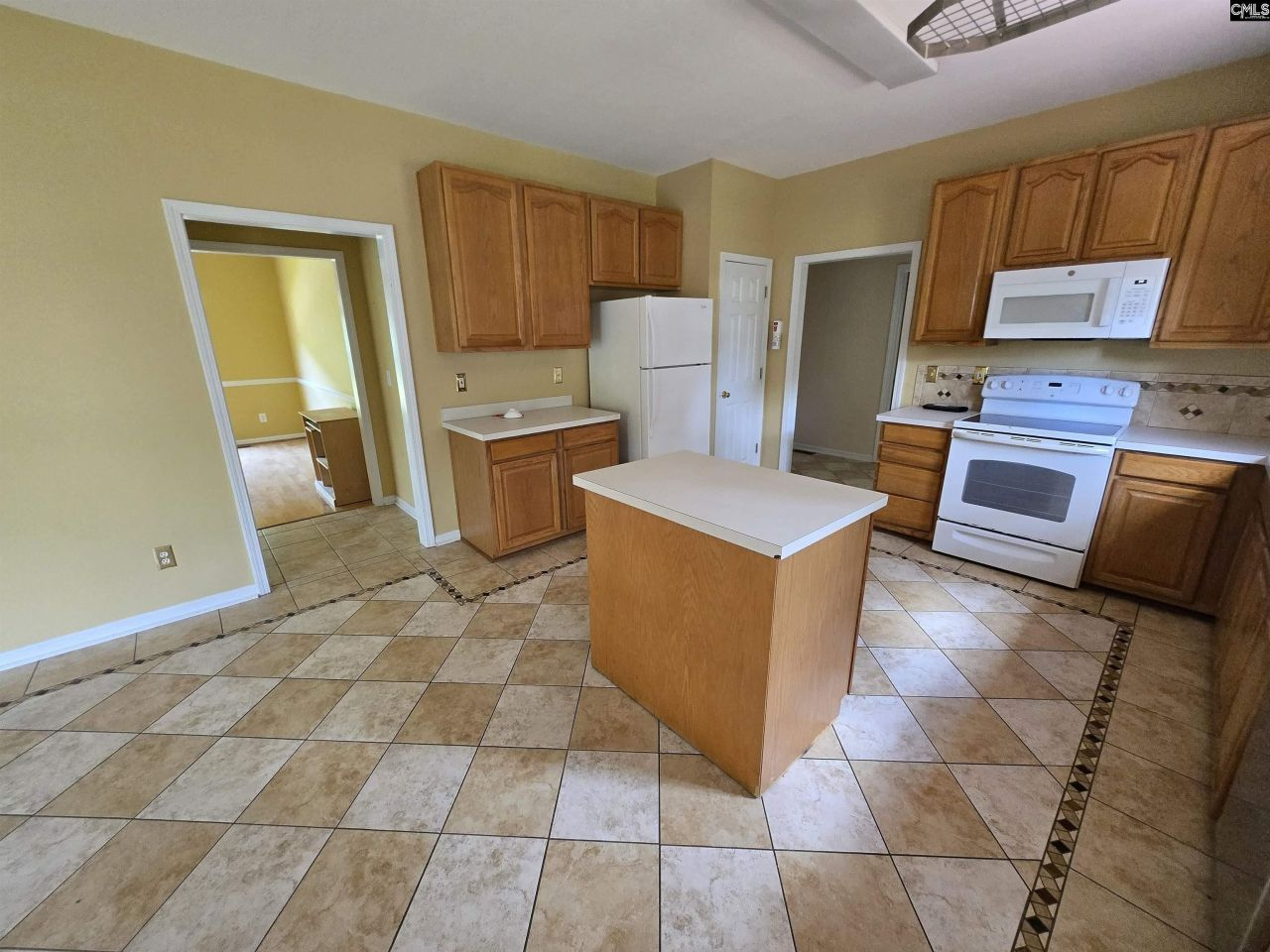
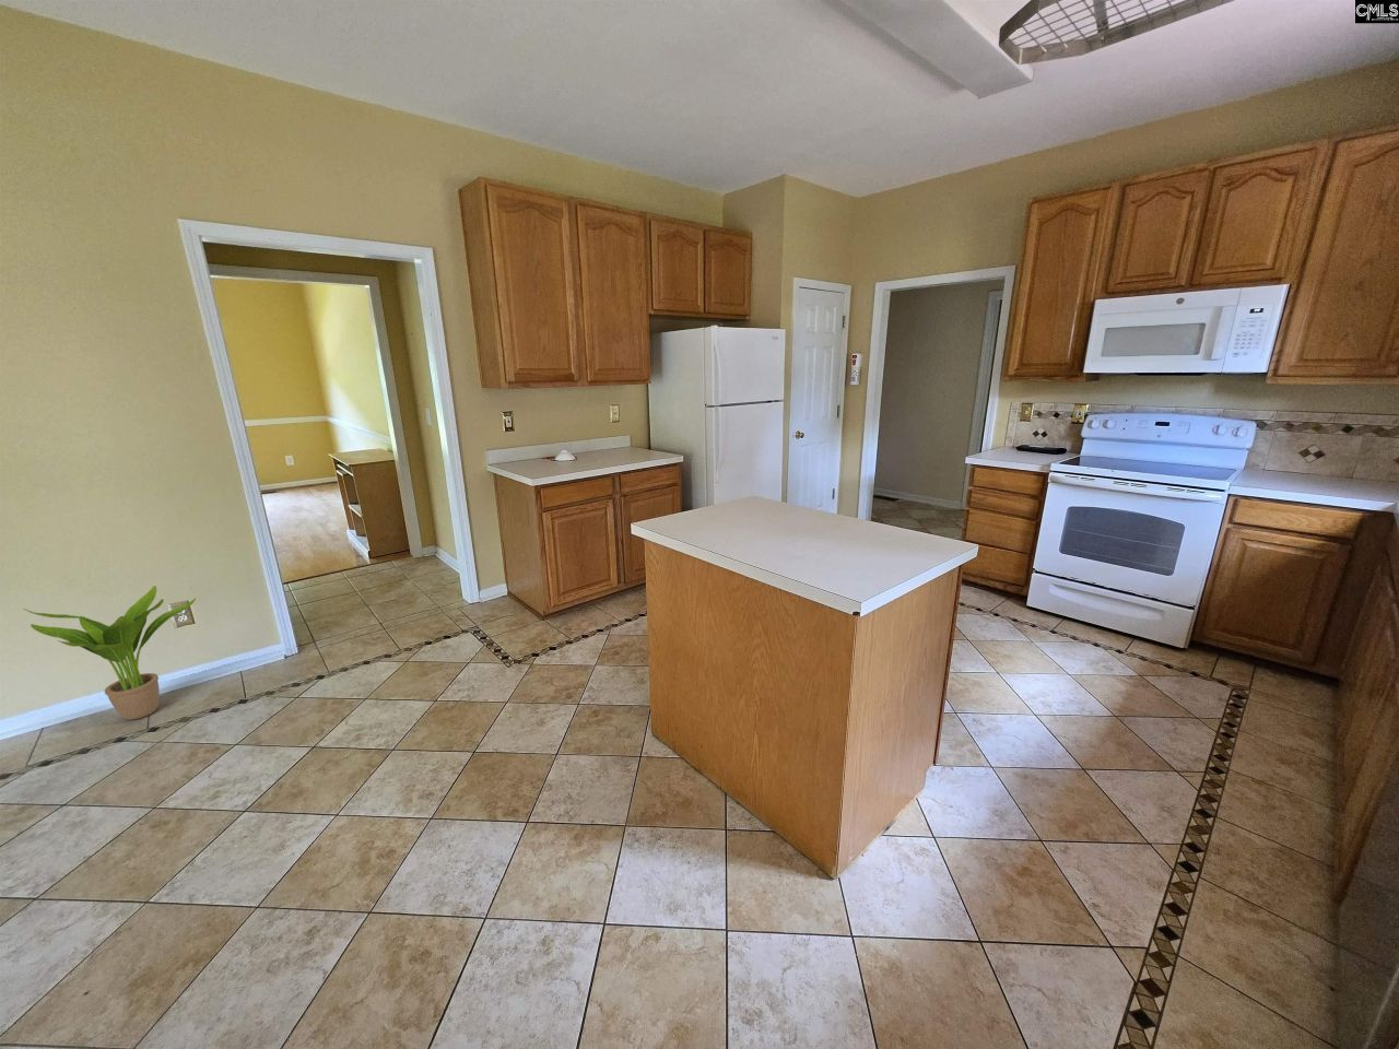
+ potted plant [23,585,197,721]
